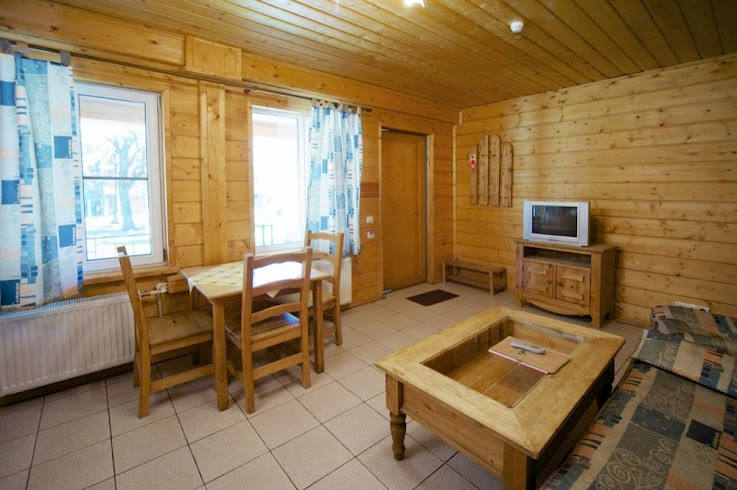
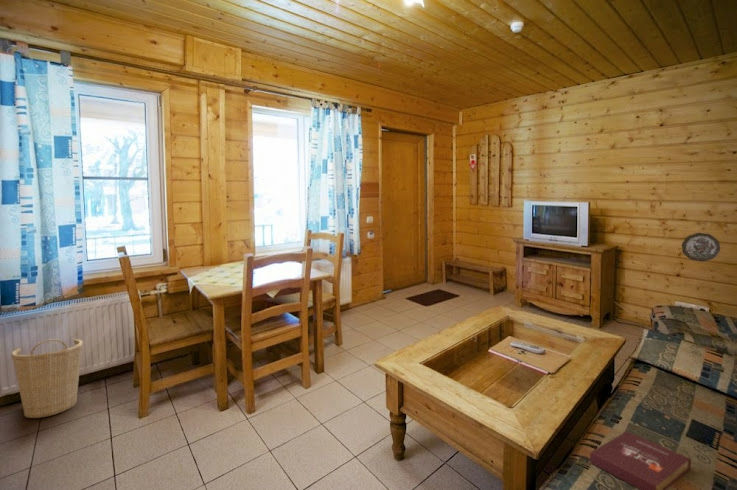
+ decorative plate [681,232,721,263]
+ basket [10,338,84,419]
+ book [589,430,692,490]
